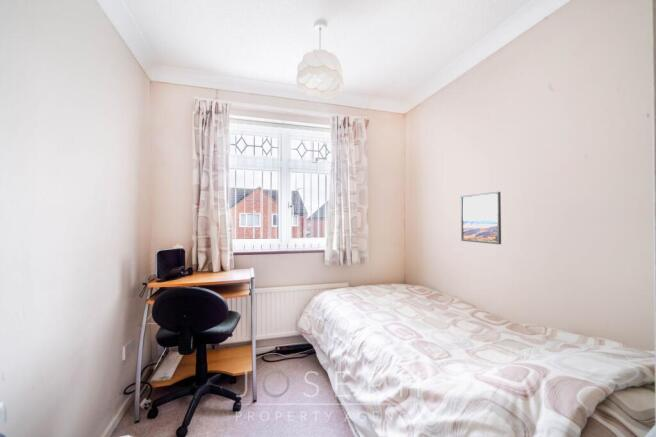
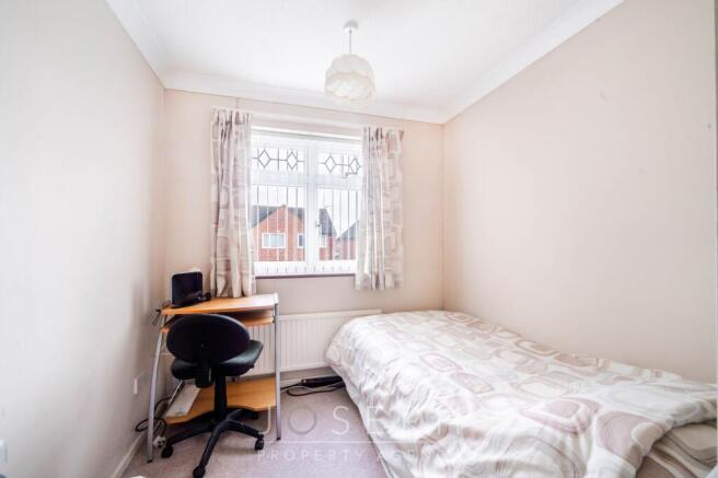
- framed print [460,191,502,245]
